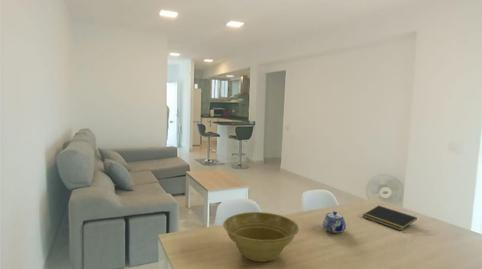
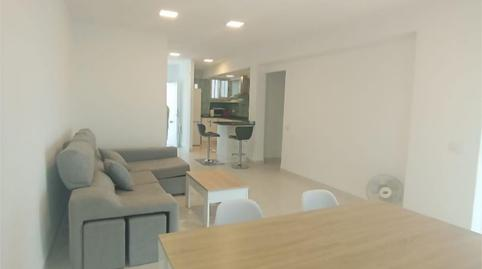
- planter bowl [222,211,300,263]
- notepad [362,205,418,232]
- teapot [322,211,347,234]
